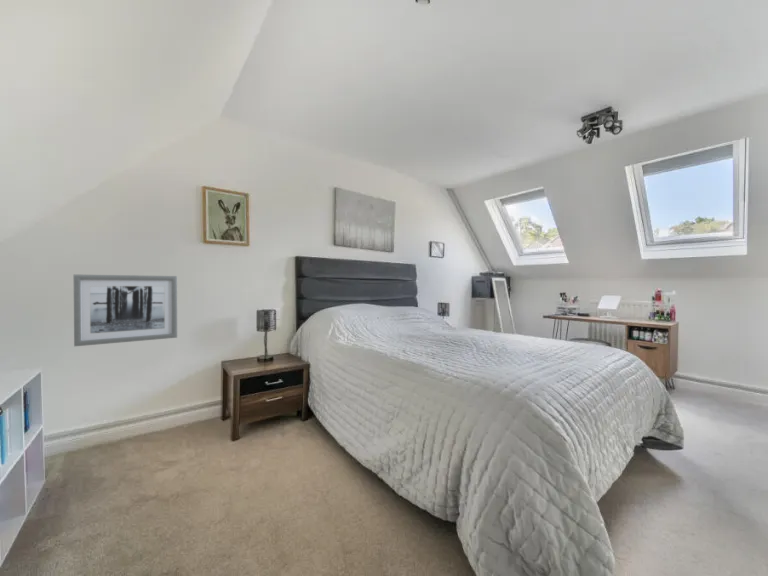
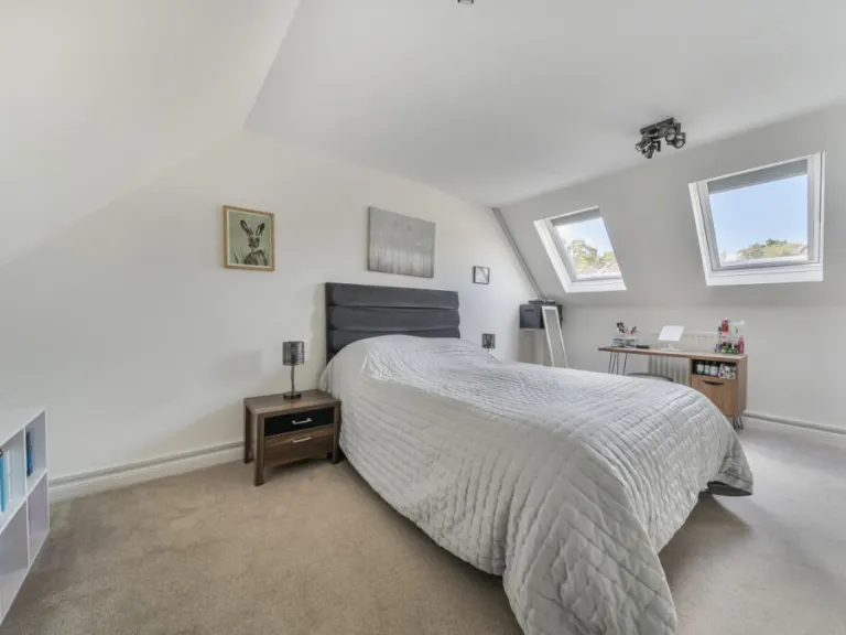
- wall art [73,274,178,347]
